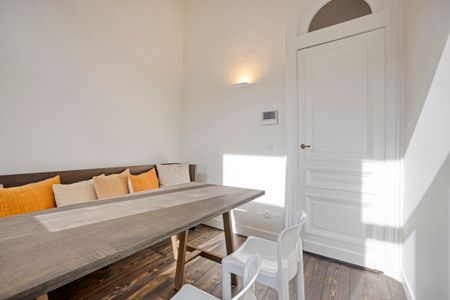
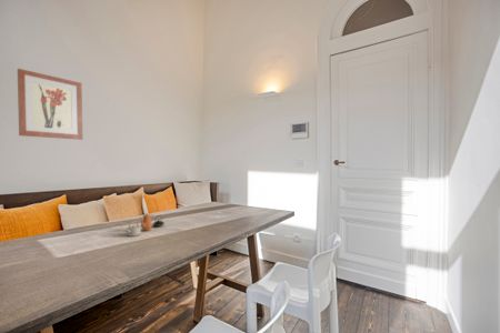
+ teapot [124,212,166,238]
+ wall art [17,68,83,141]
